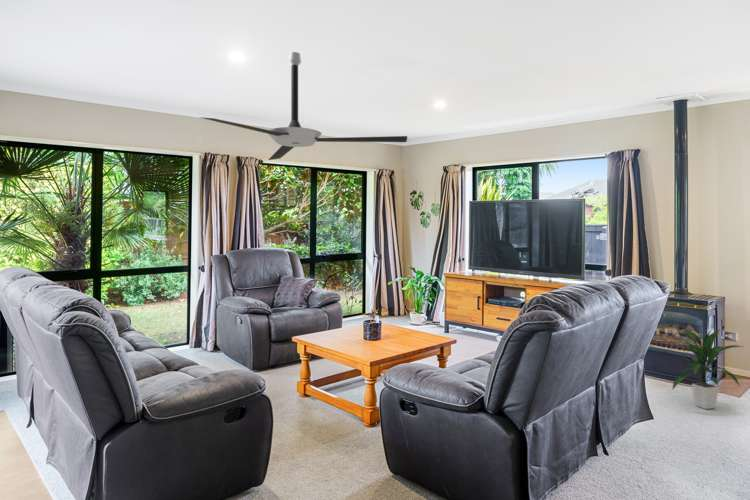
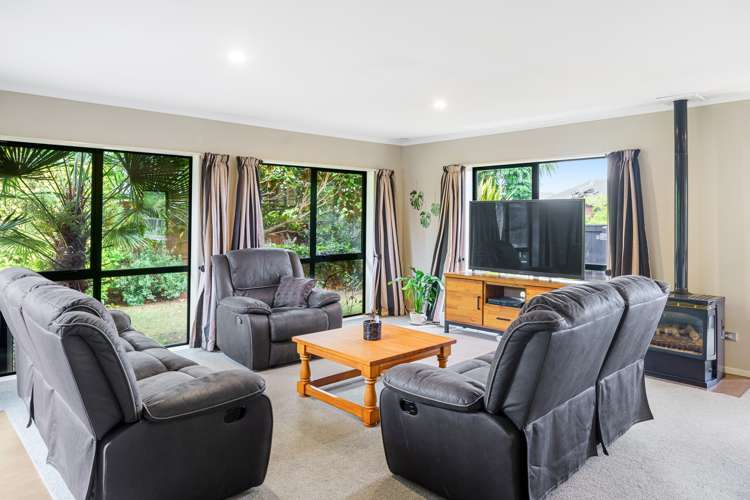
- ceiling fan [198,51,408,161]
- indoor plant [671,328,747,410]
